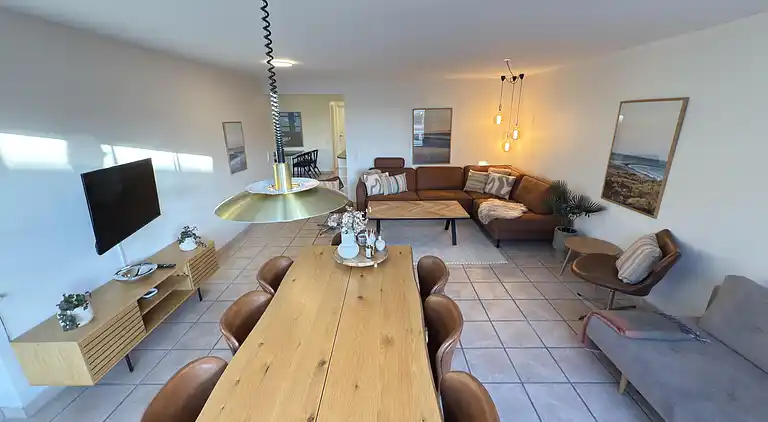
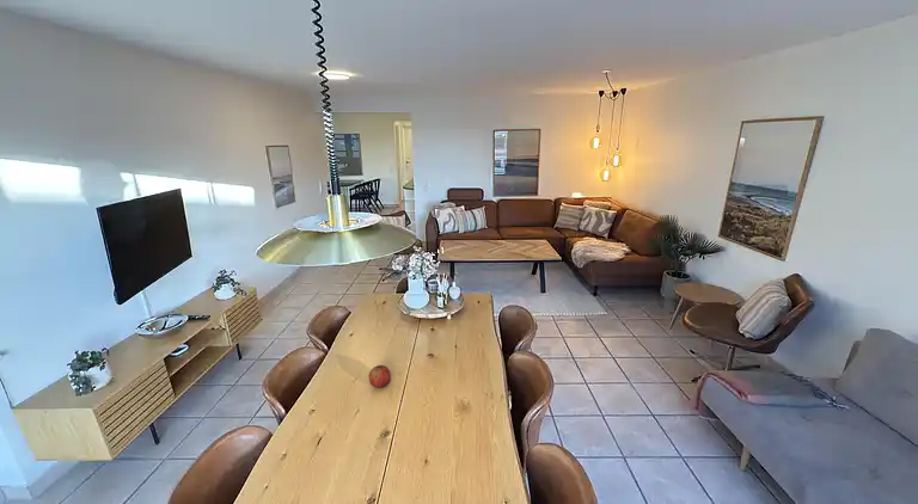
+ fruit [368,364,392,389]
